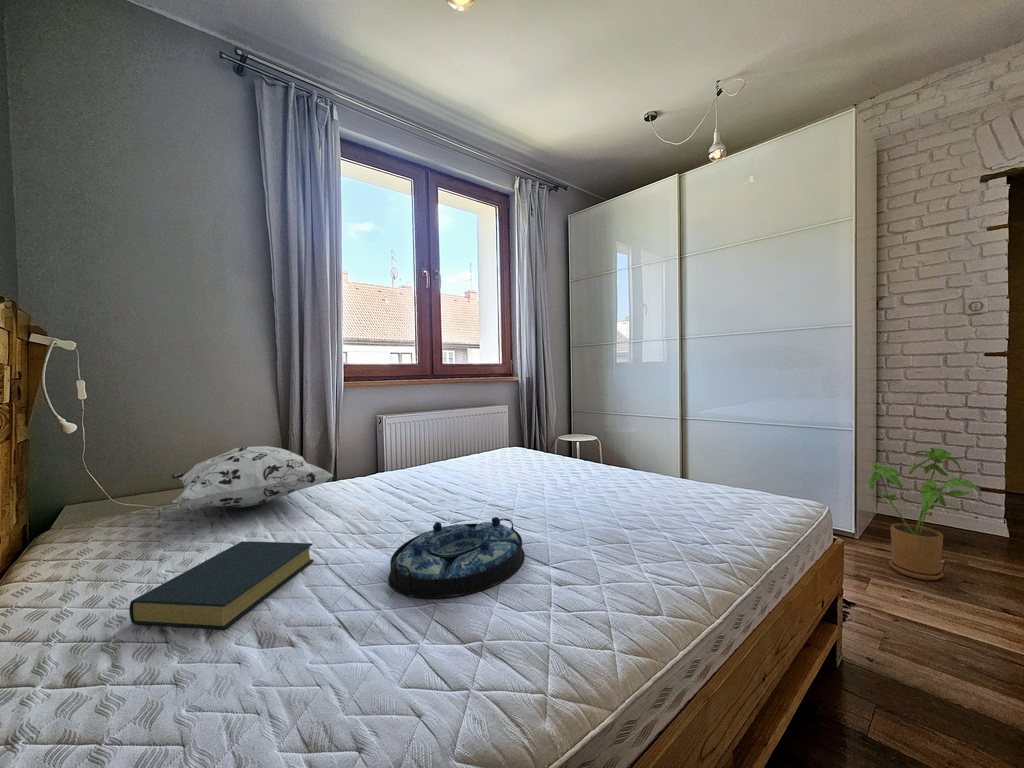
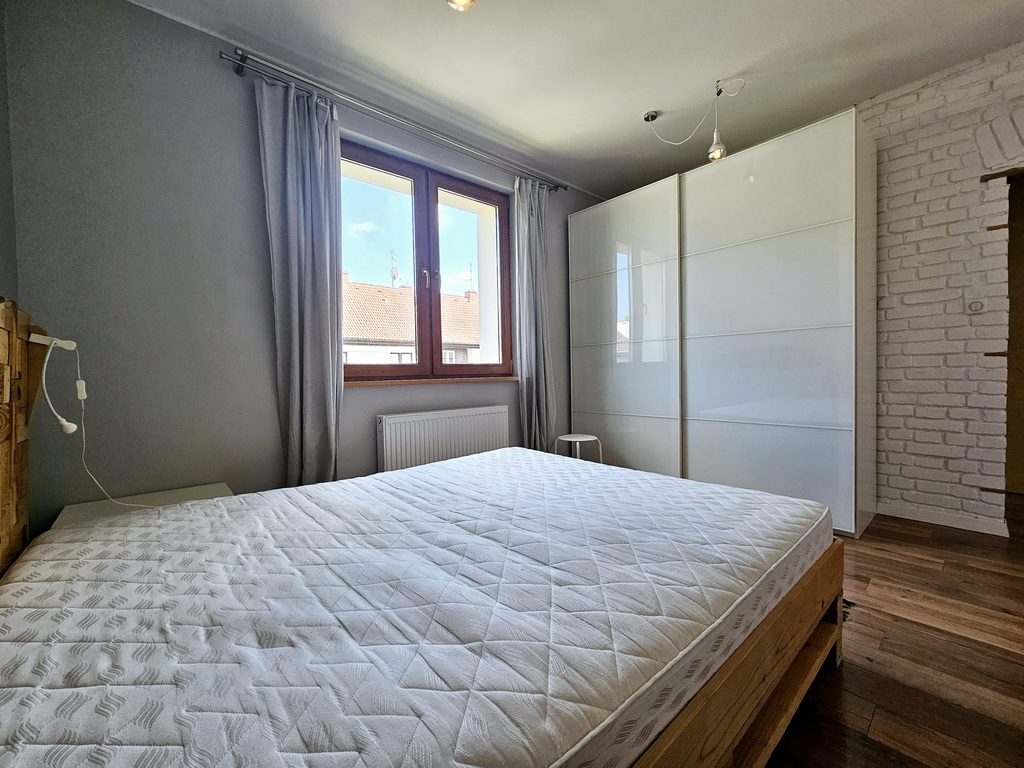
- decorative pillow [169,445,334,508]
- hardback book [128,540,315,630]
- house plant [867,447,983,581]
- serving tray [387,516,526,600]
